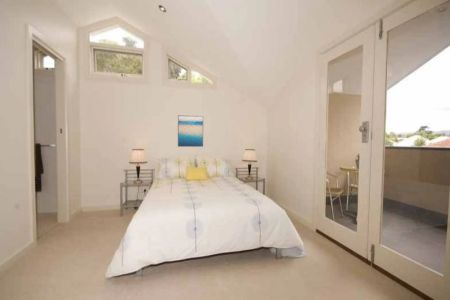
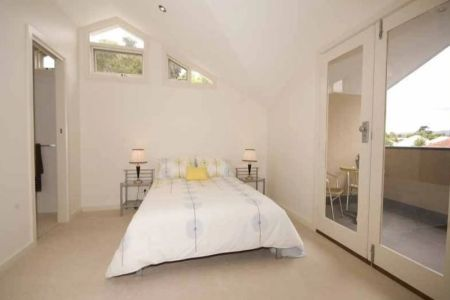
- wall art [177,114,204,148]
